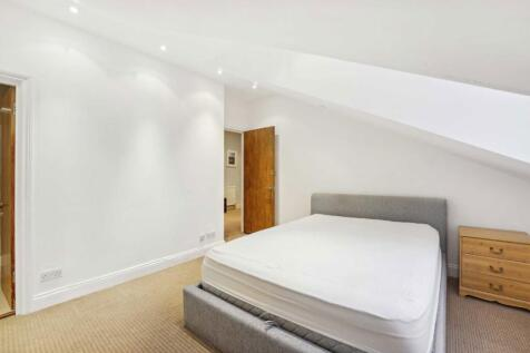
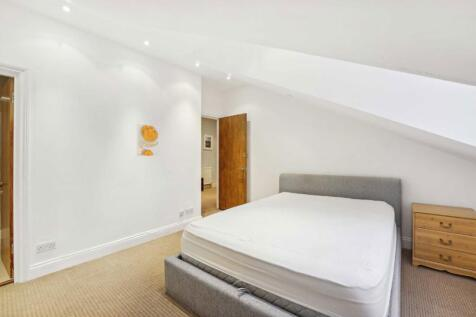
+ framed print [136,123,160,157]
